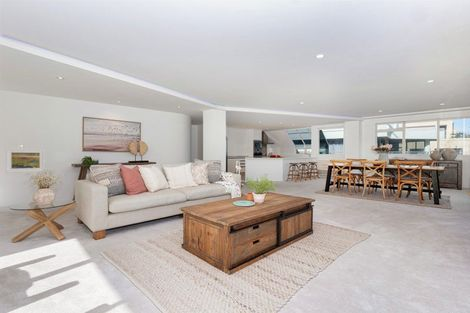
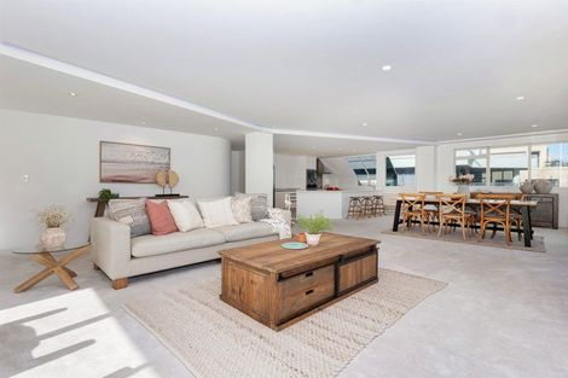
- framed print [5,148,45,174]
